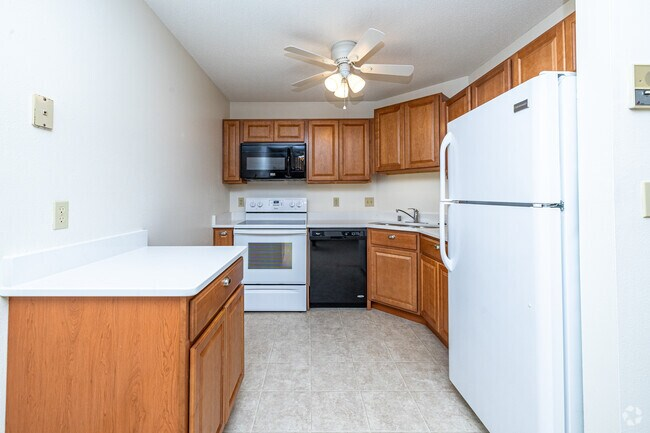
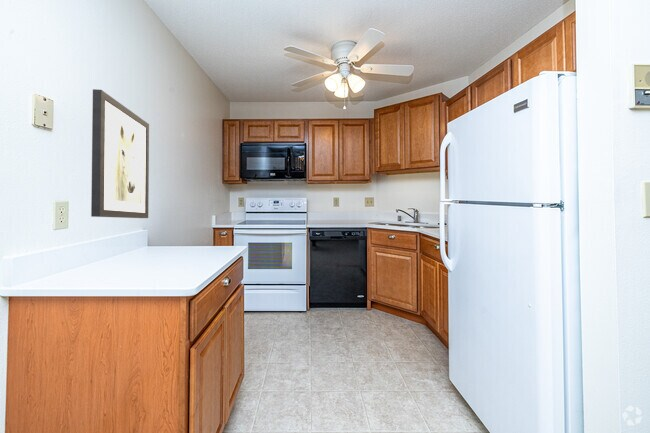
+ wall art [90,88,150,219]
